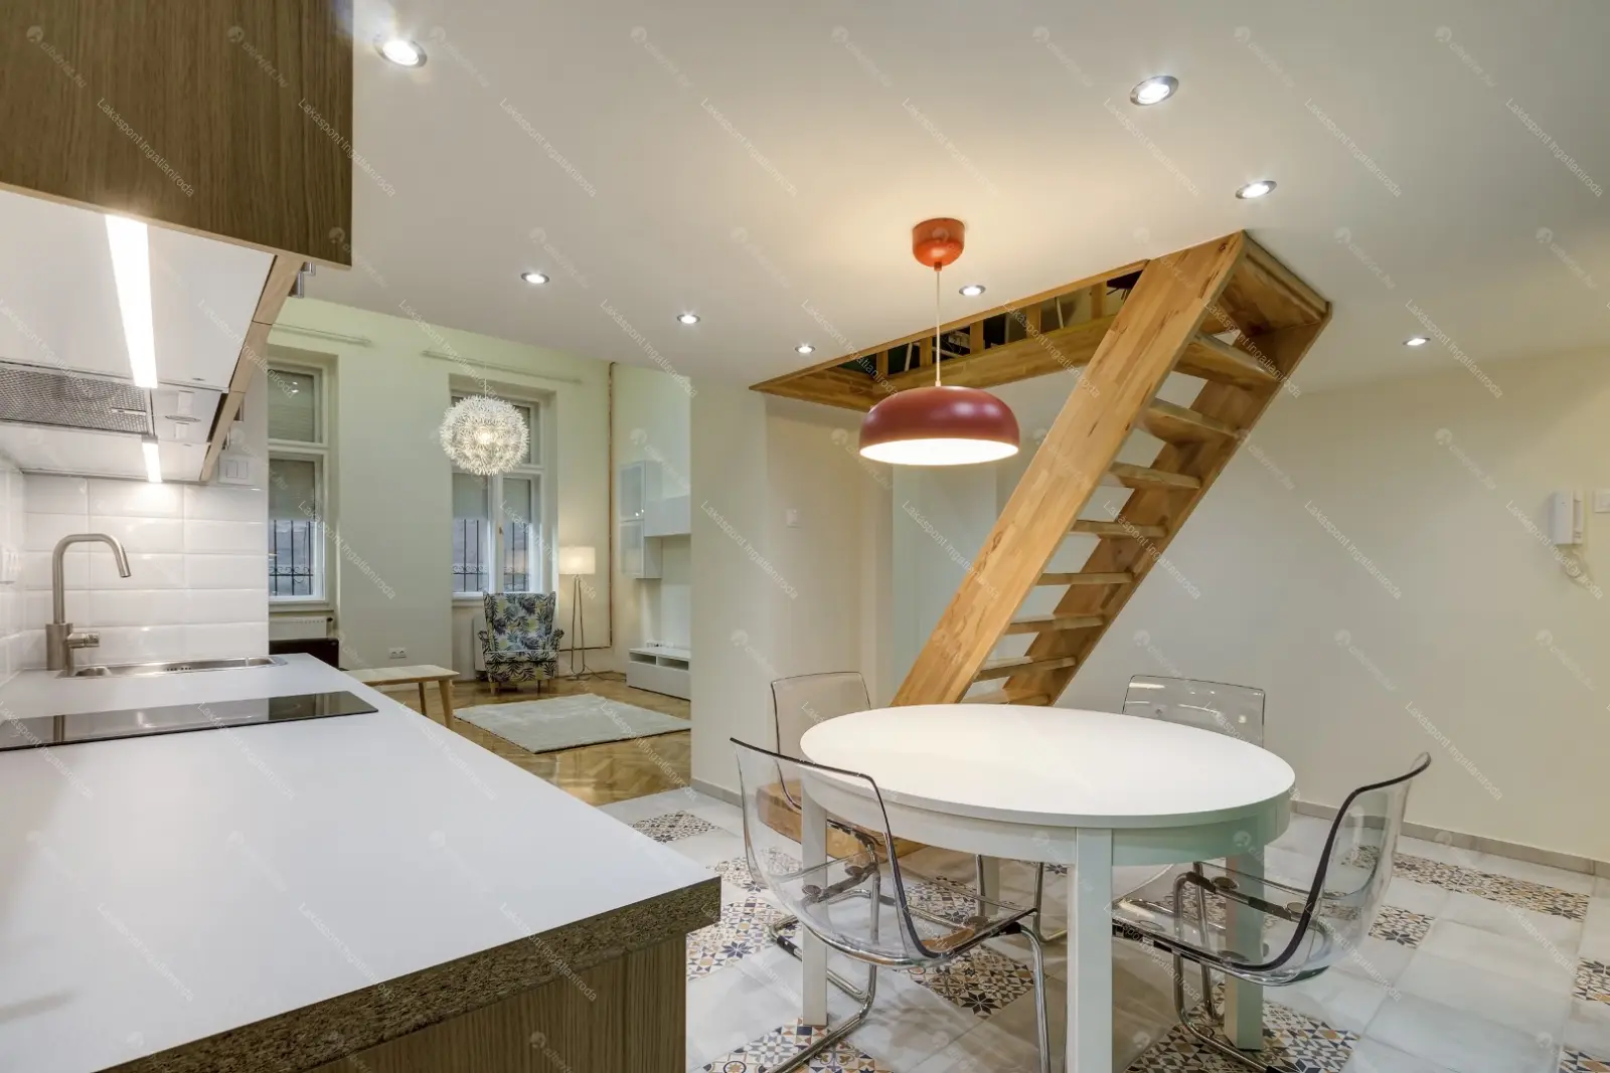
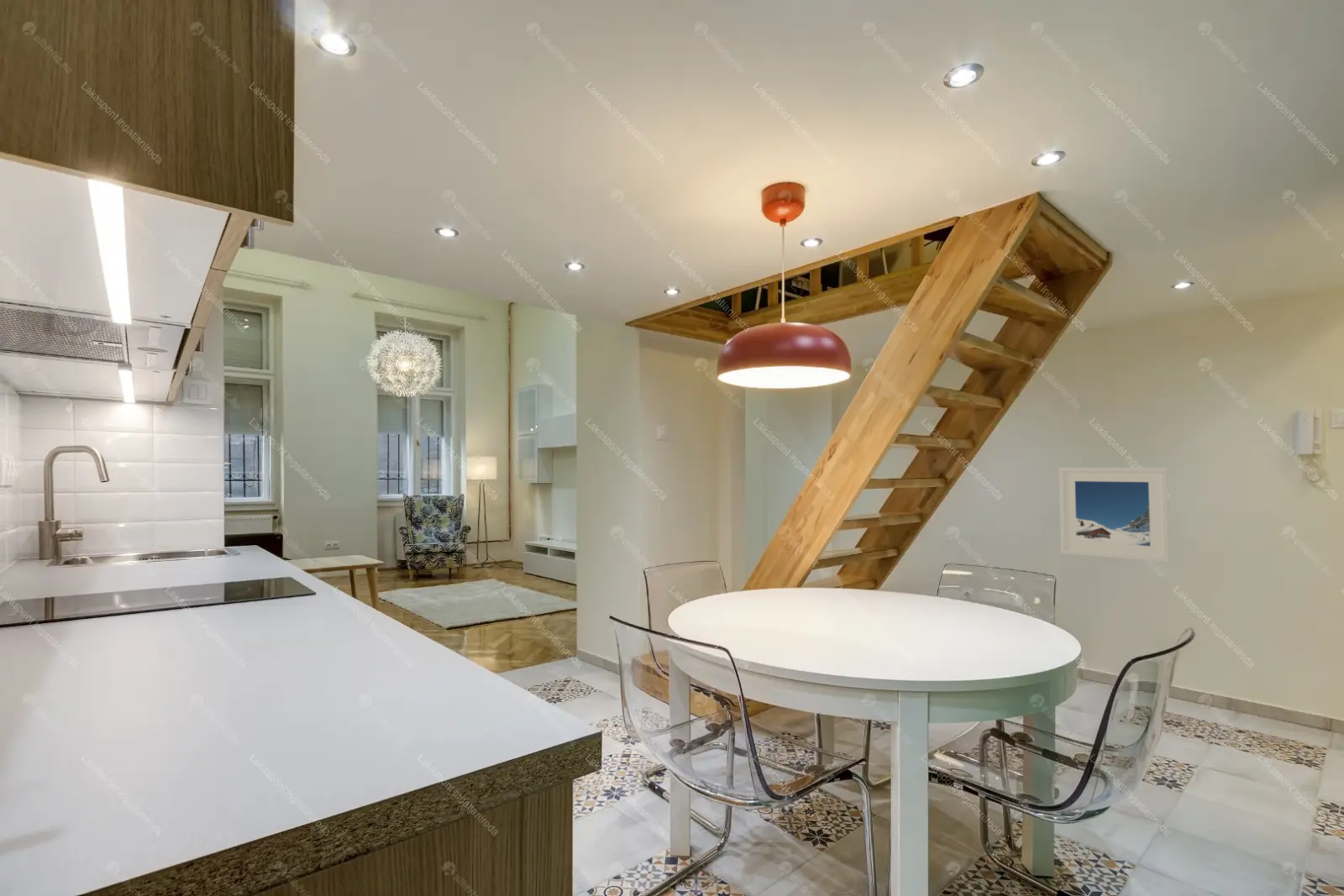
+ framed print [1058,467,1170,563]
